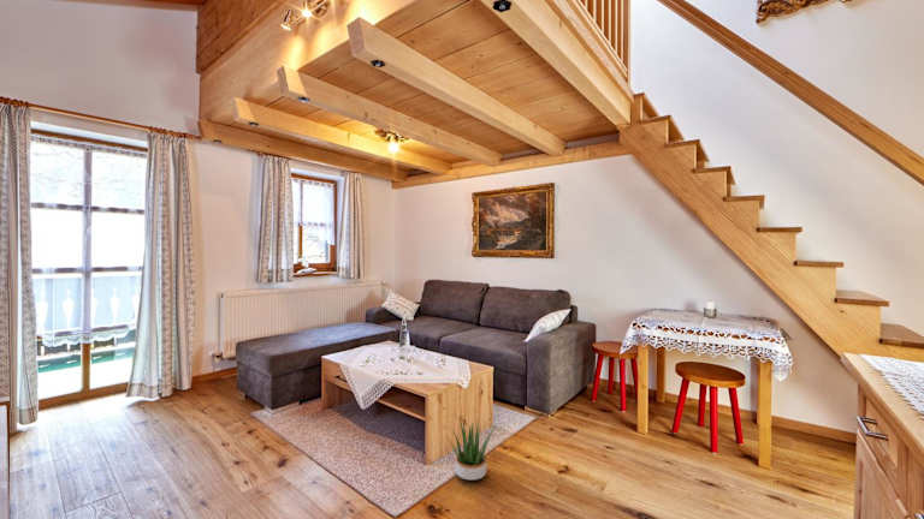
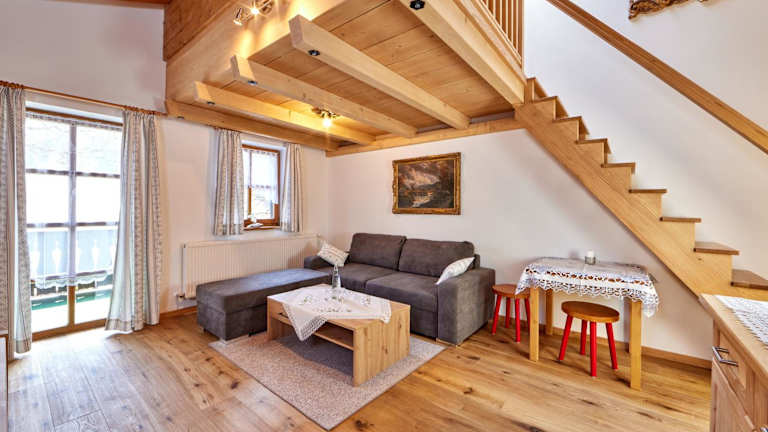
- potted plant [445,417,498,482]
